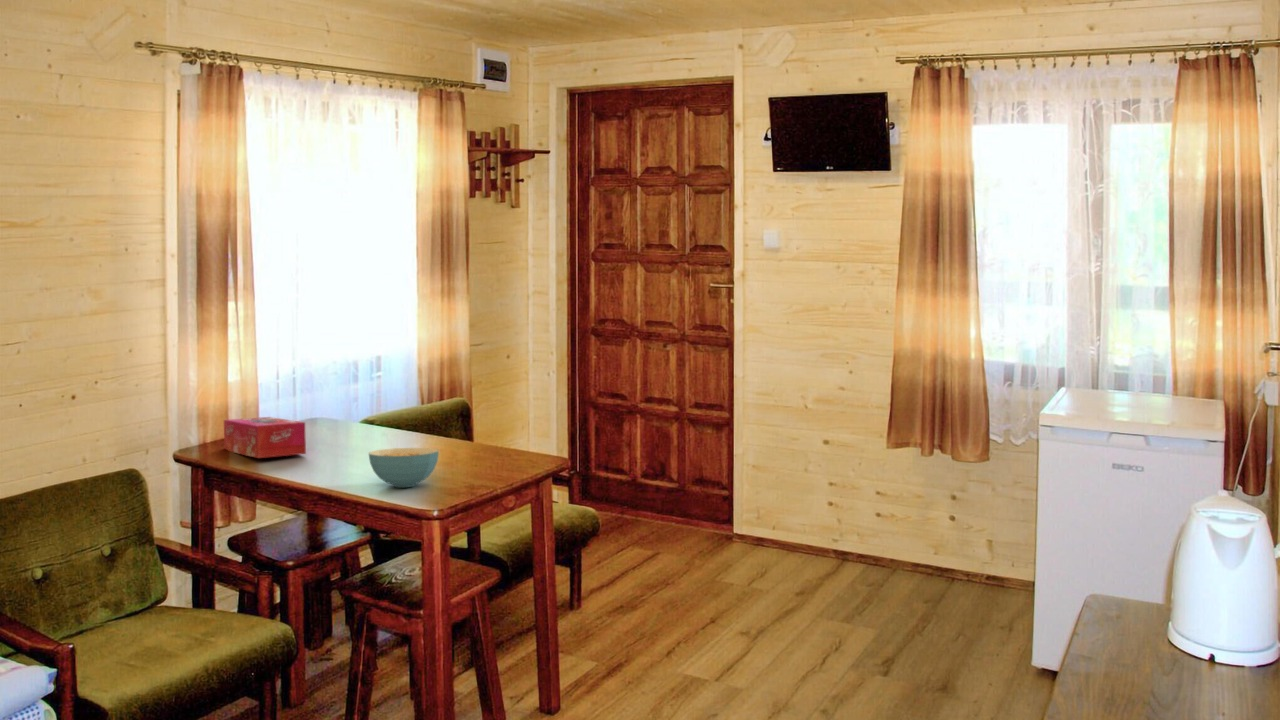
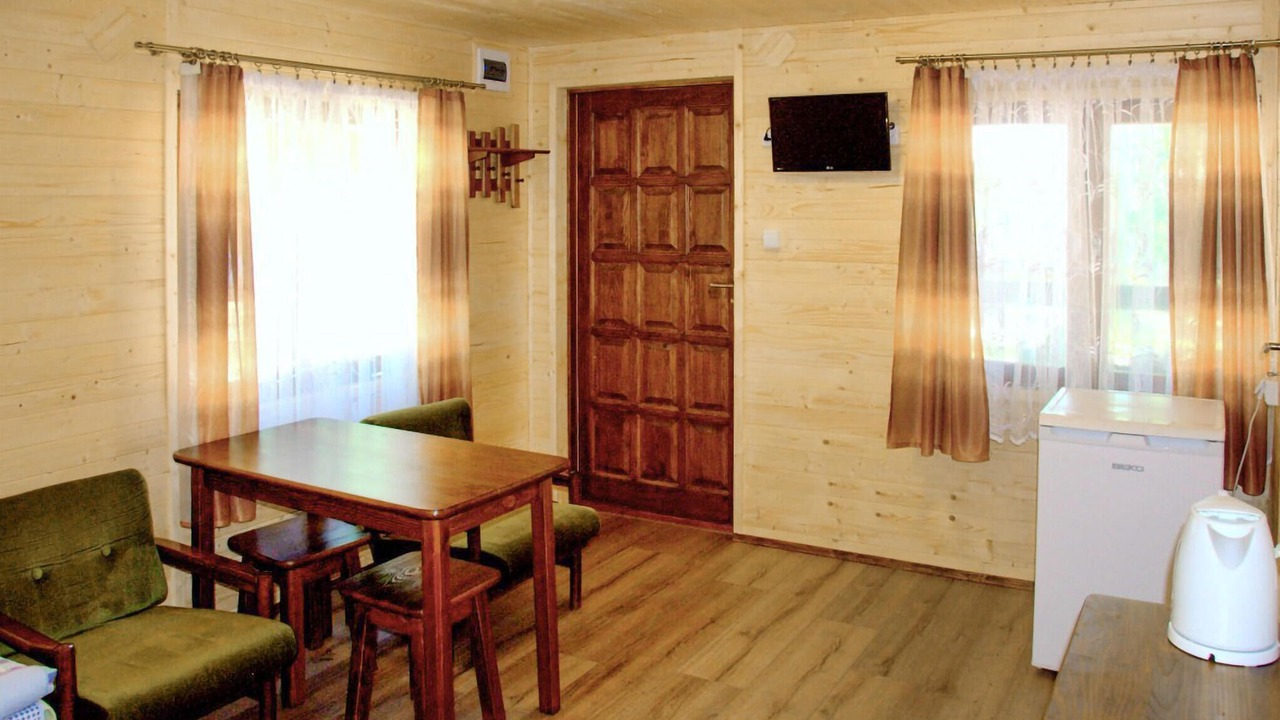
- cereal bowl [368,447,440,488]
- tissue box [223,416,307,459]
